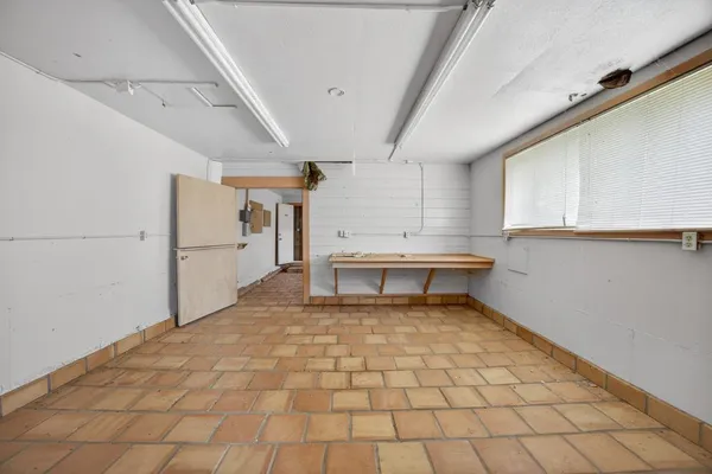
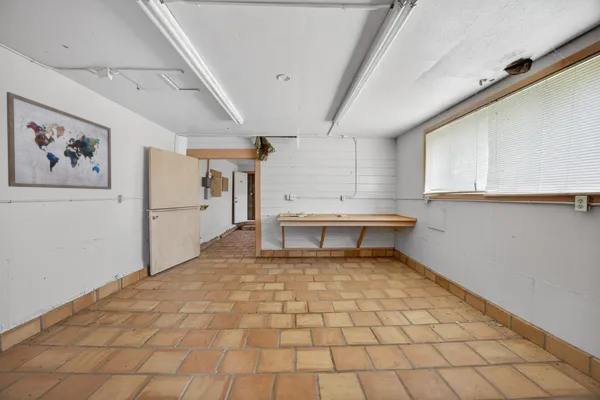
+ wall art [6,91,112,190]
